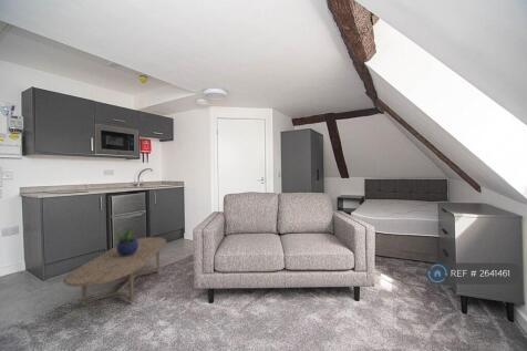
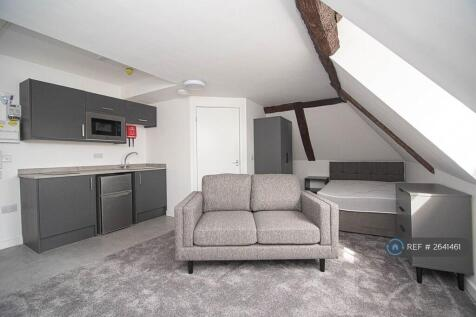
- potted plant [113,221,141,256]
- coffee table [62,236,167,308]
